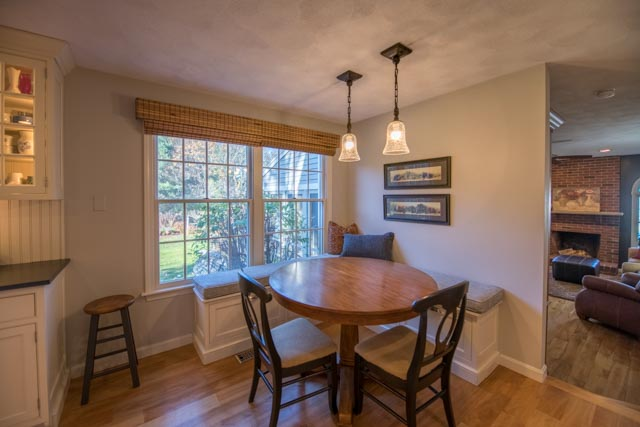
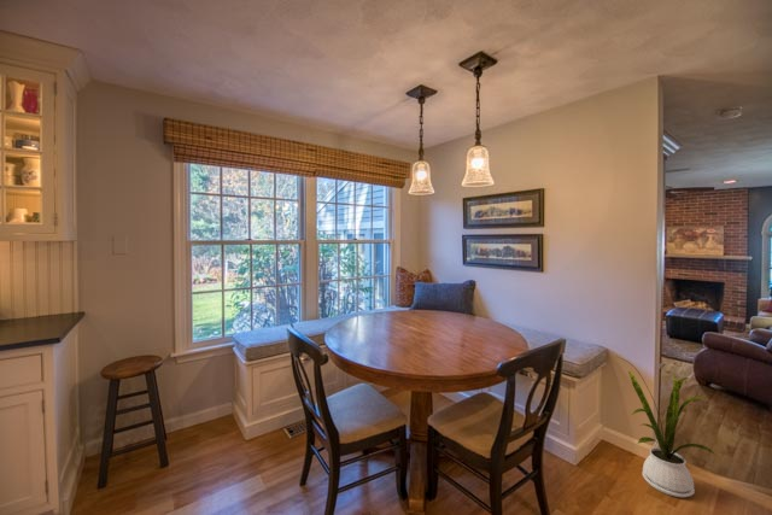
+ house plant [614,356,718,498]
